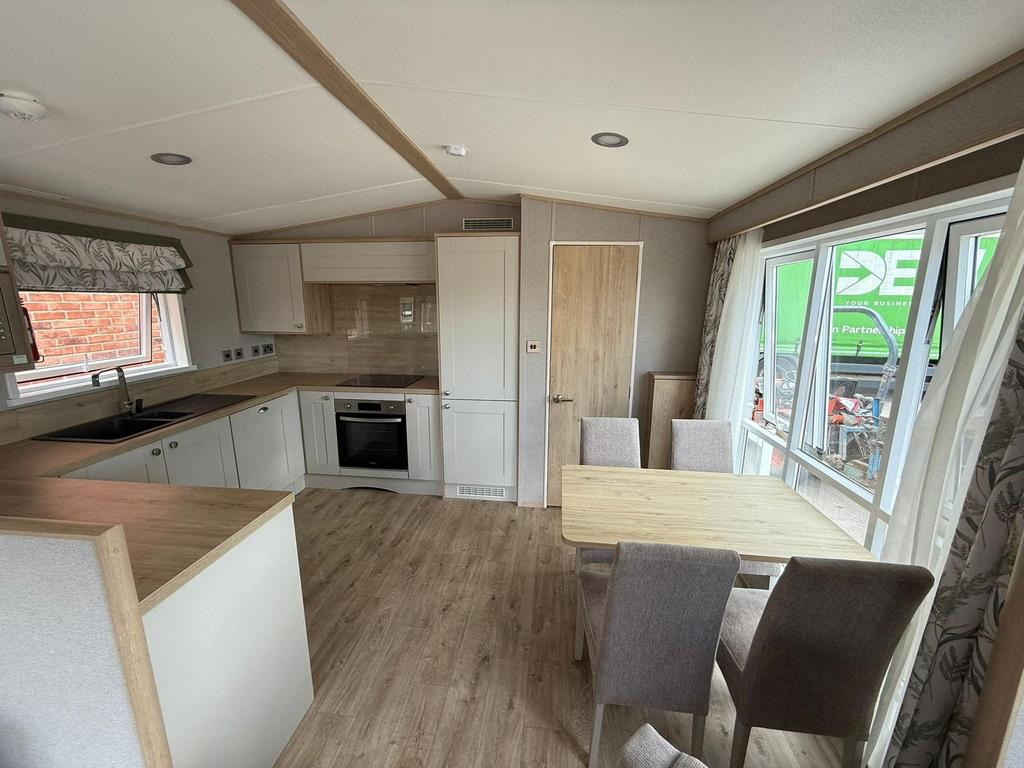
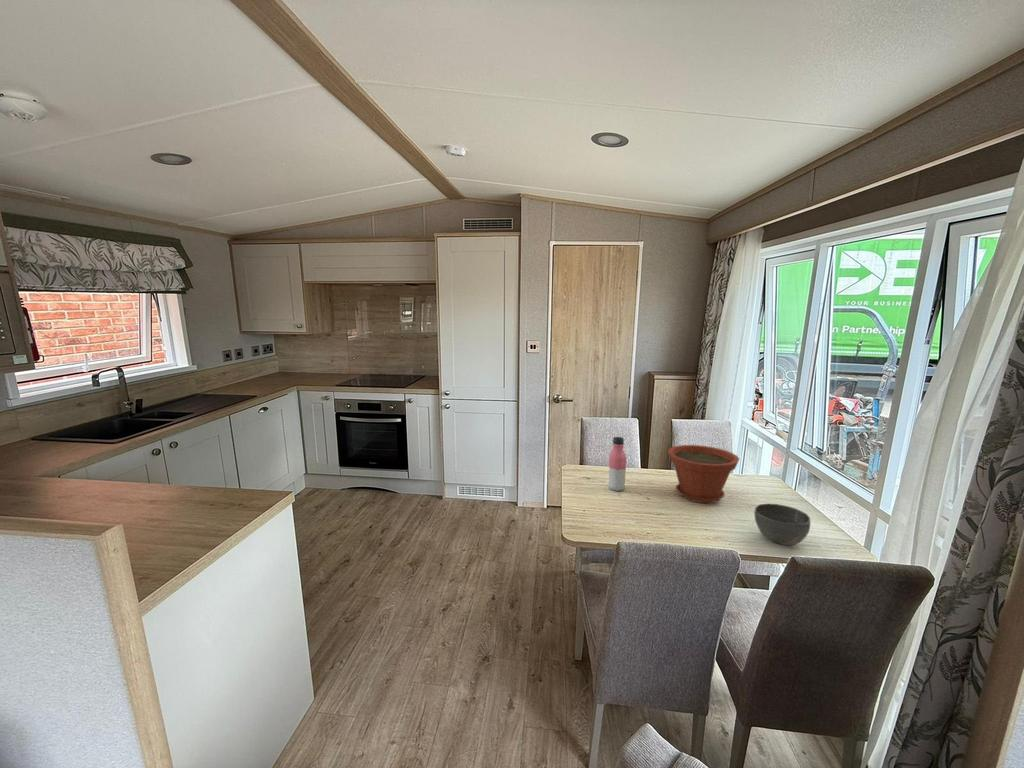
+ water bottle [607,436,627,492]
+ bowl [753,503,811,546]
+ plant pot [667,444,740,504]
